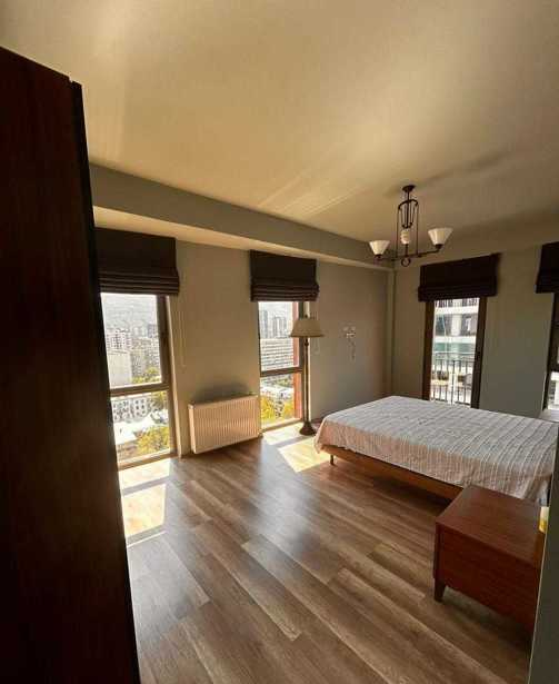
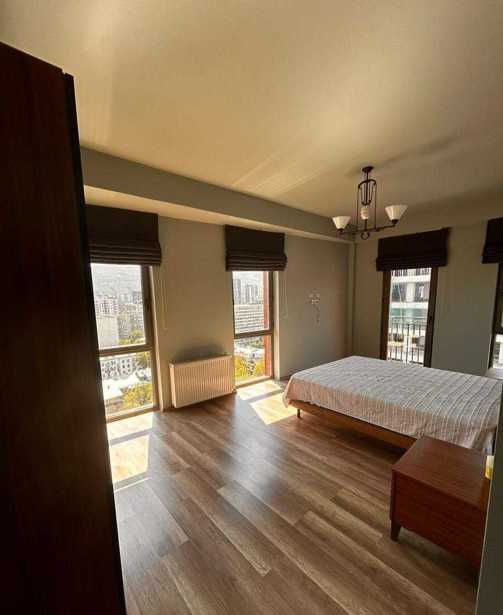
- floor lamp [289,314,325,437]
